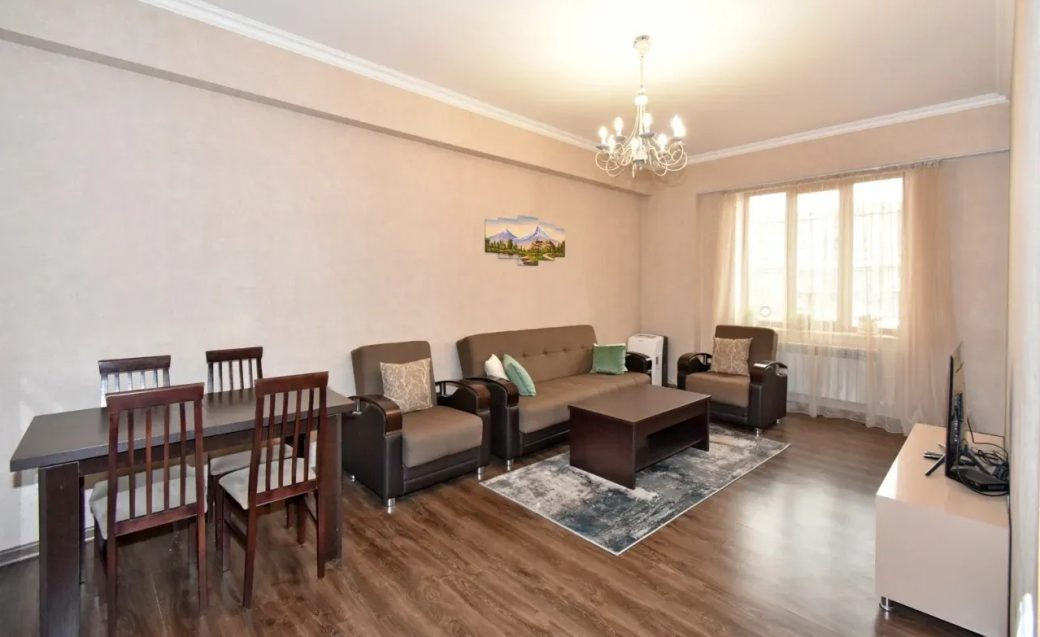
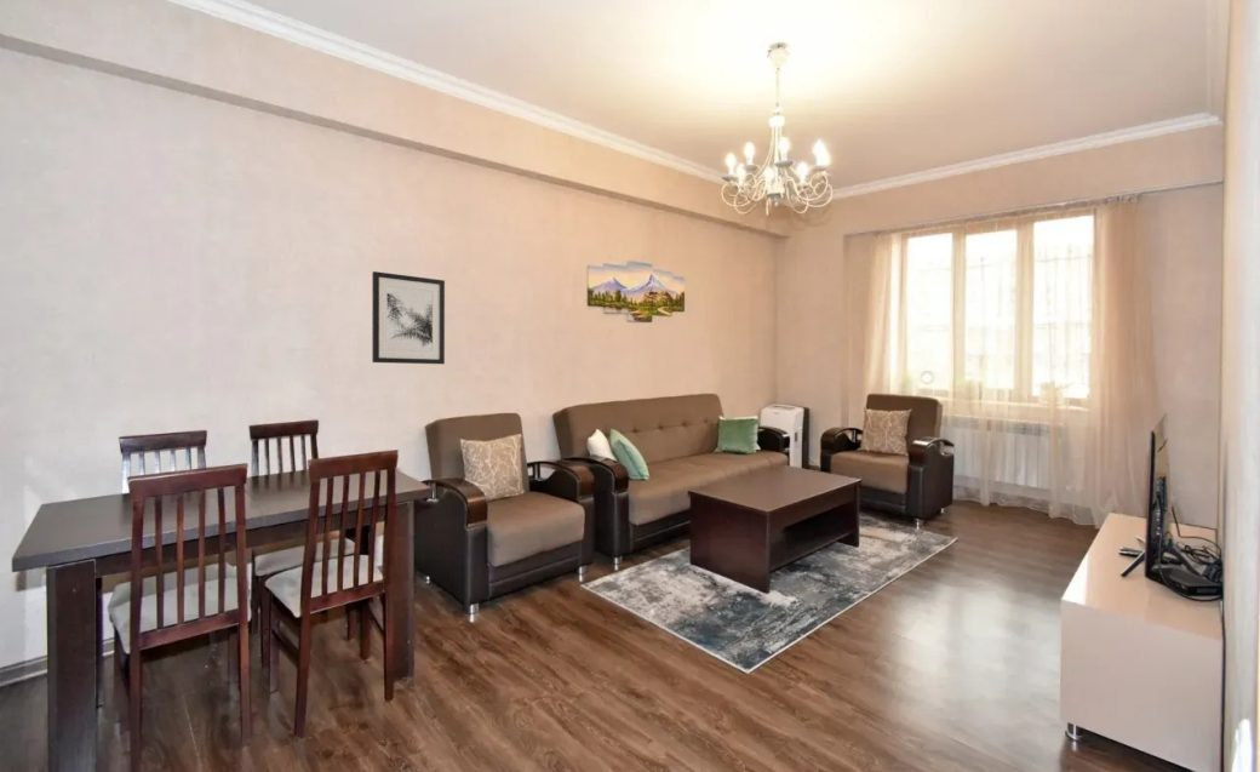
+ wall art [371,270,446,365]
